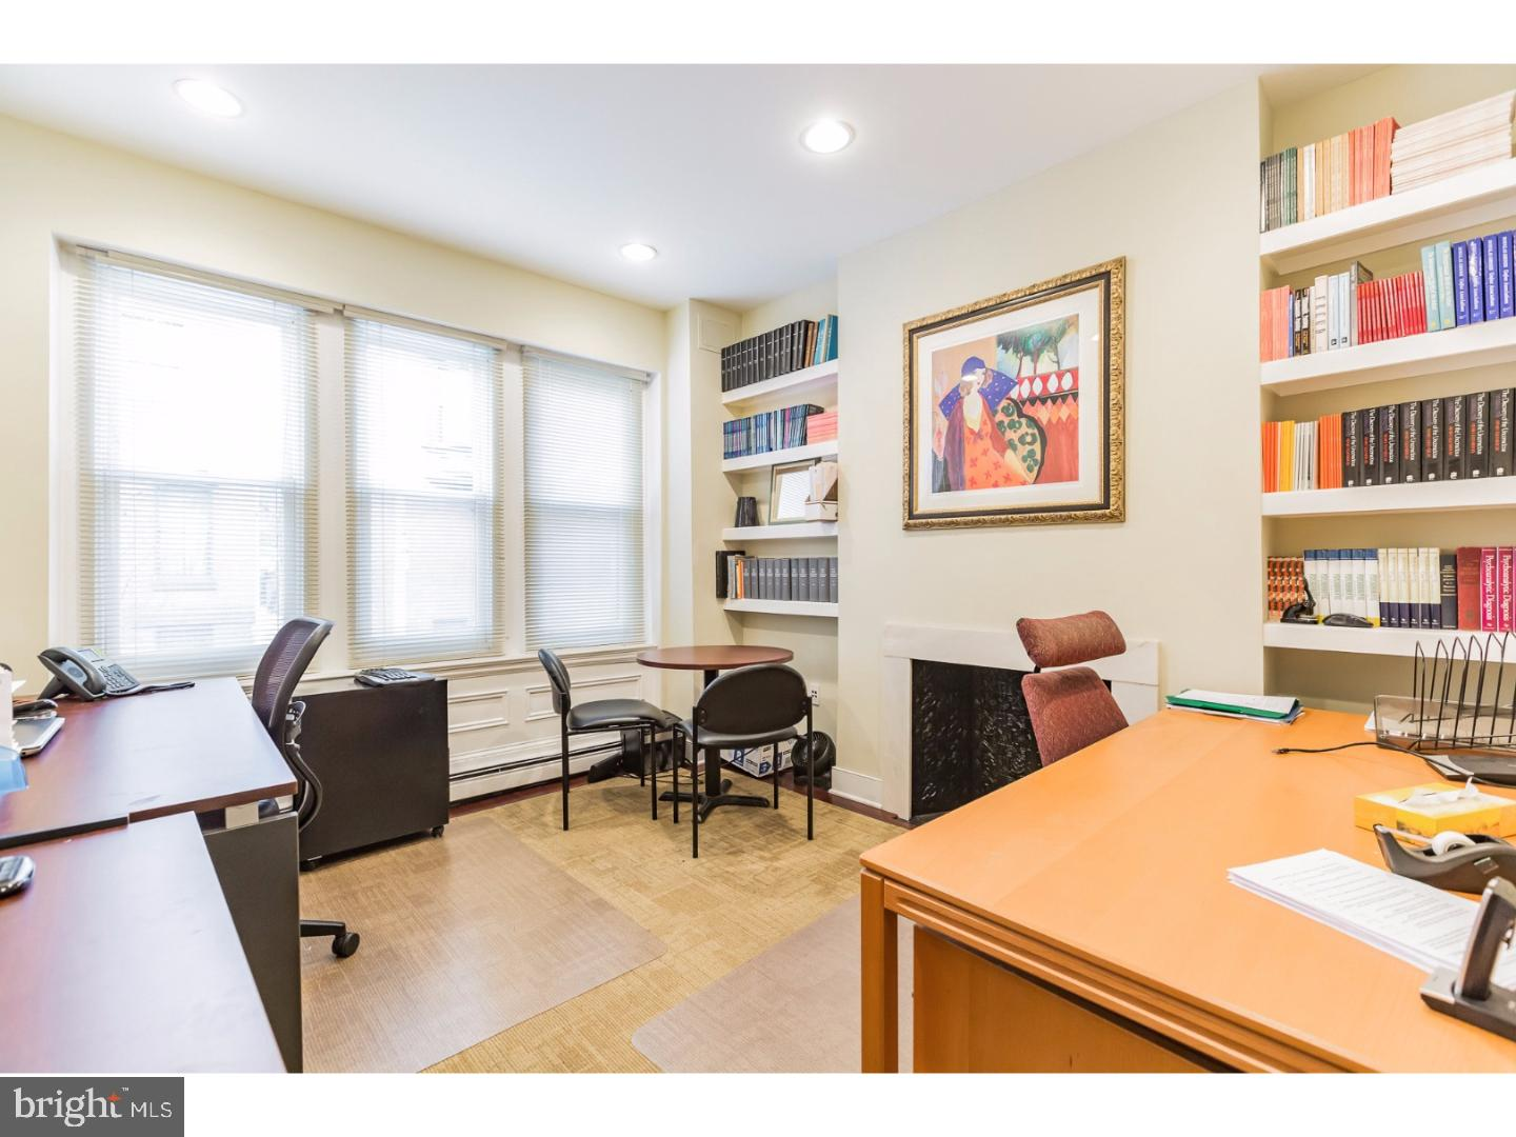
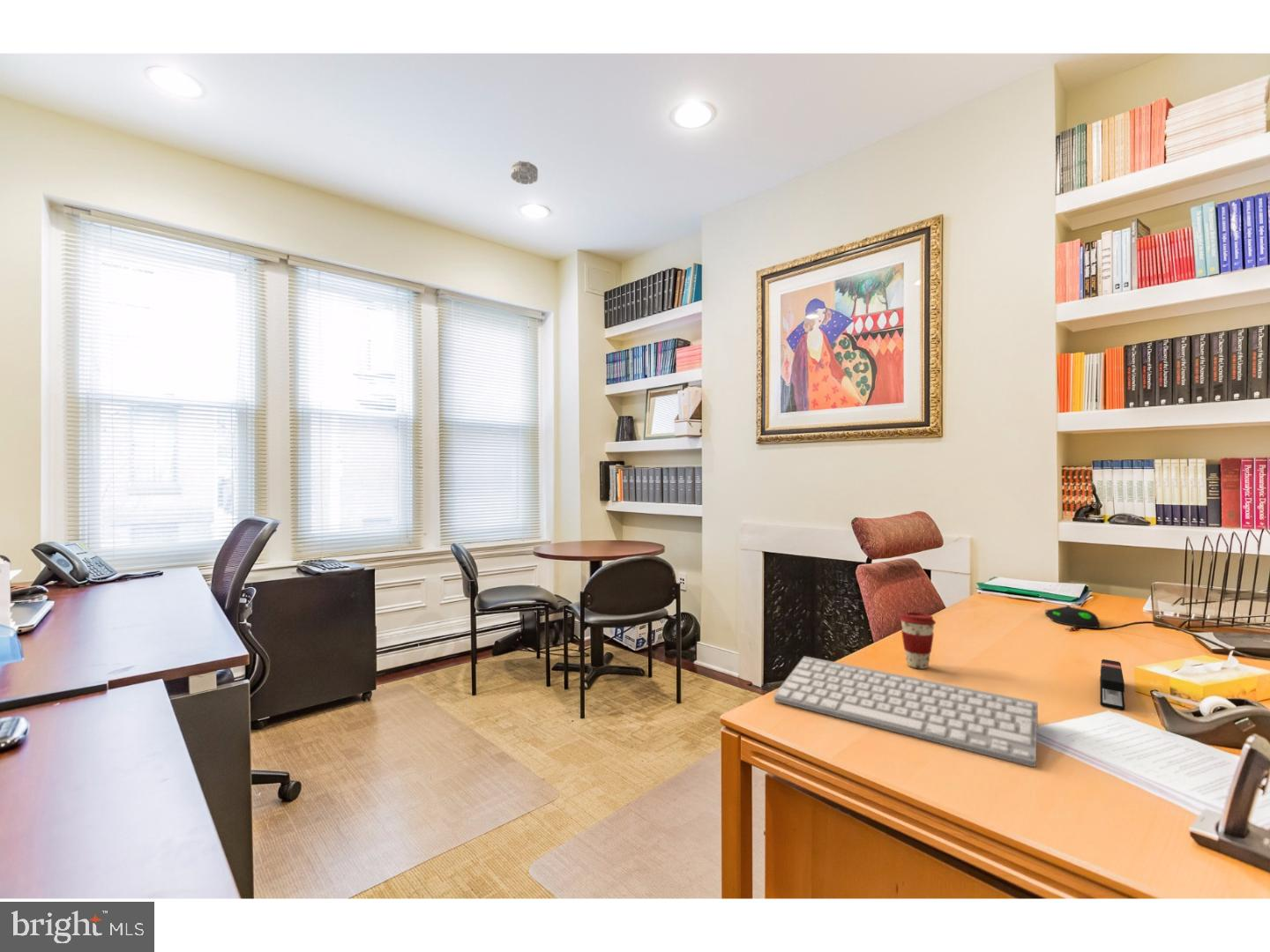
+ coffee cup [899,611,937,670]
+ computer keyboard [773,655,1039,768]
+ computer mouse [1044,605,1101,629]
+ stapler [1099,658,1126,710]
+ smoke detector [510,160,539,185]
